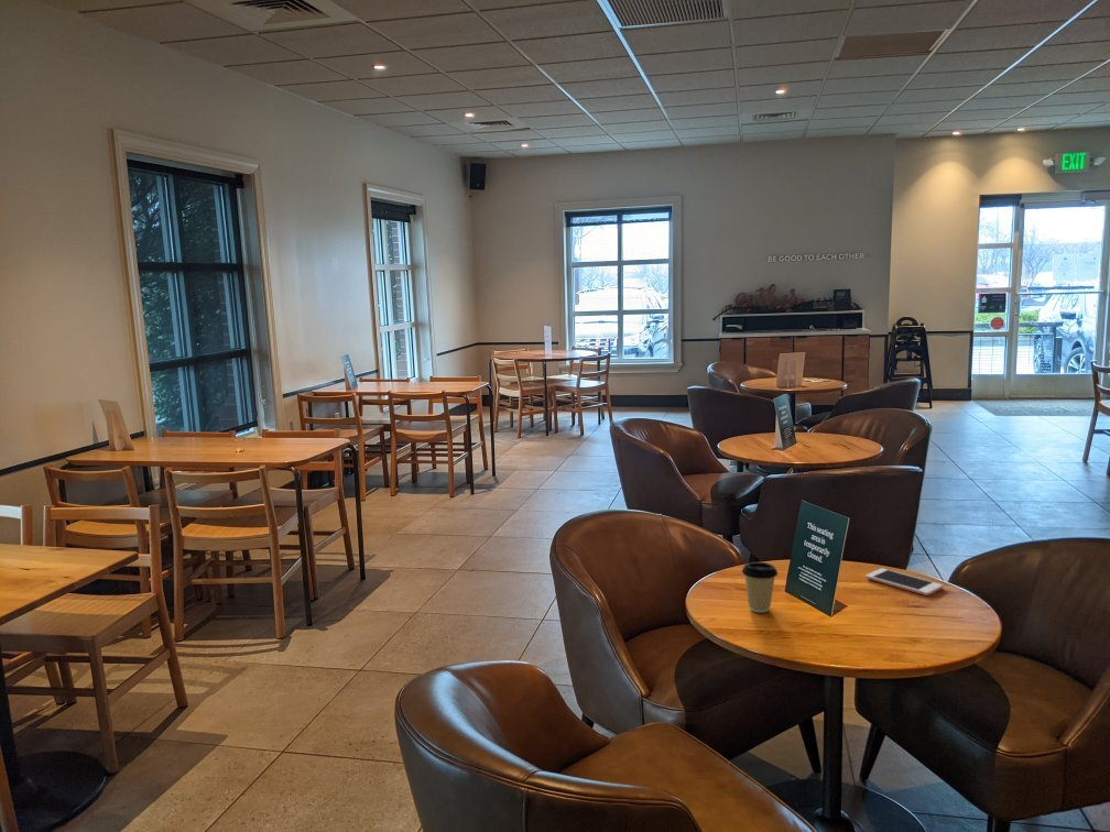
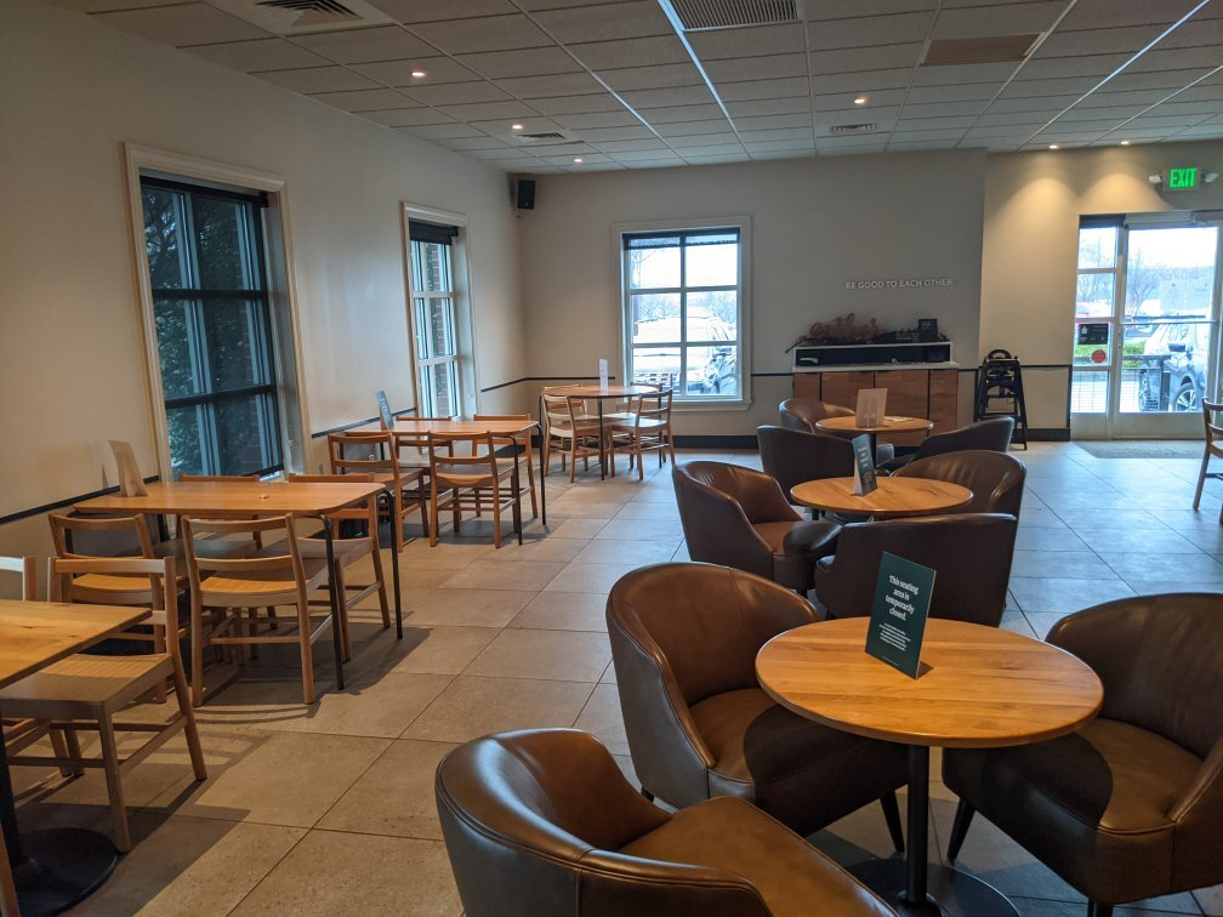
- cell phone [864,567,944,596]
- coffee cup [741,561,779,614]
